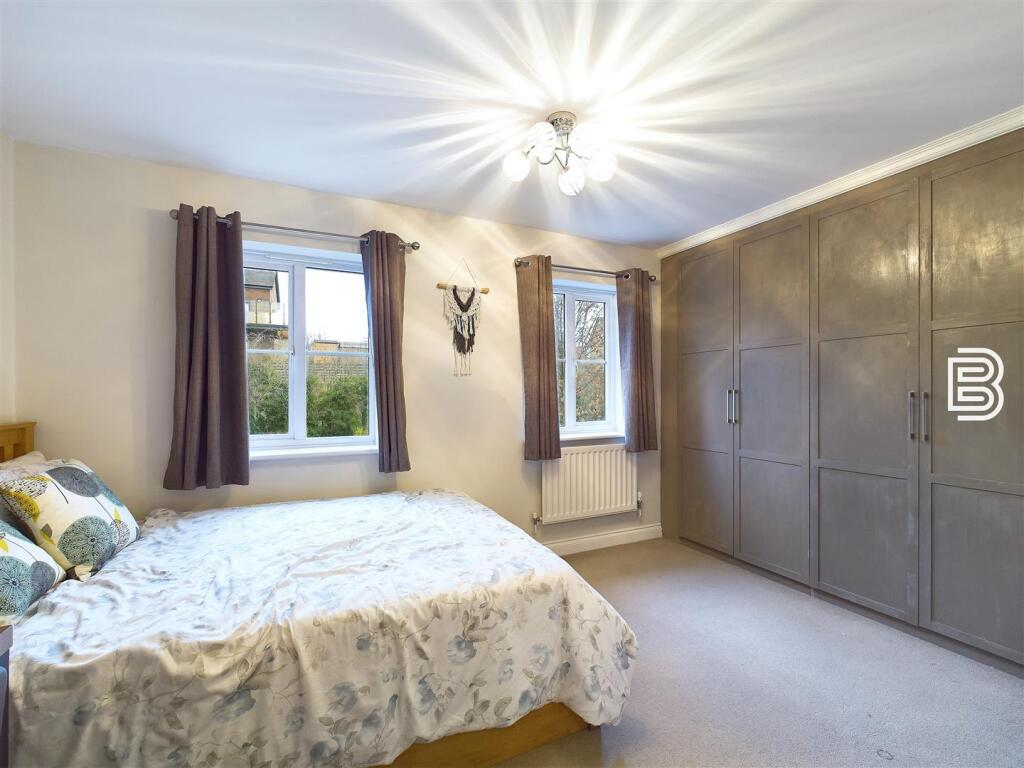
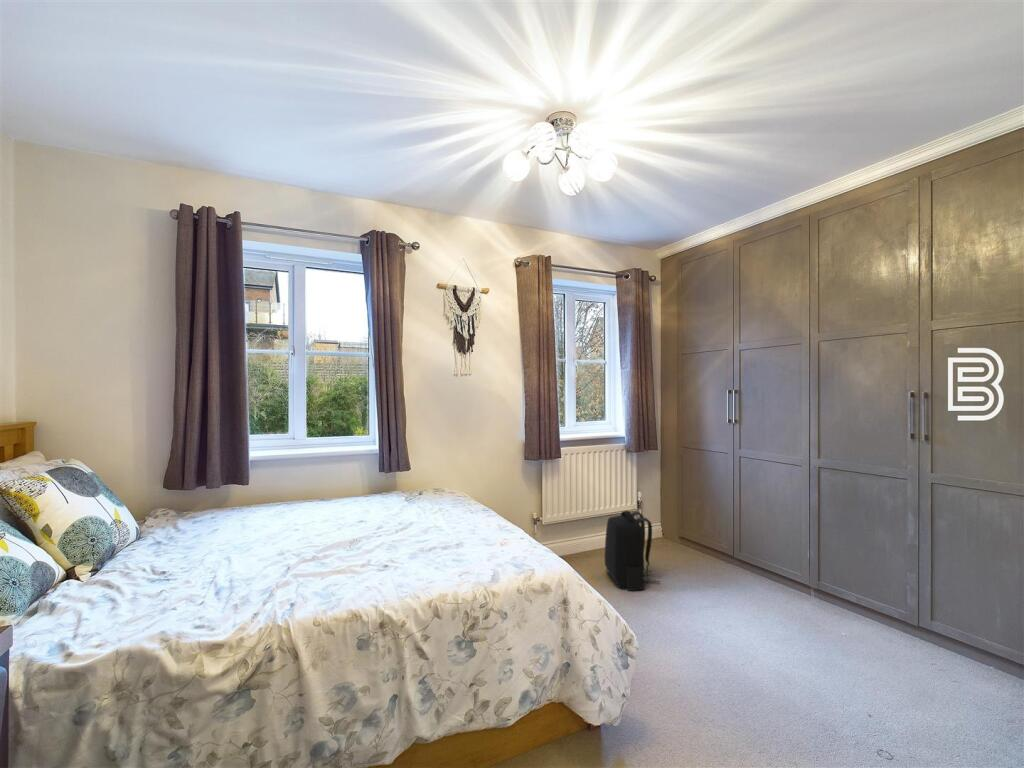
+ backpack [604,510,661,592]
